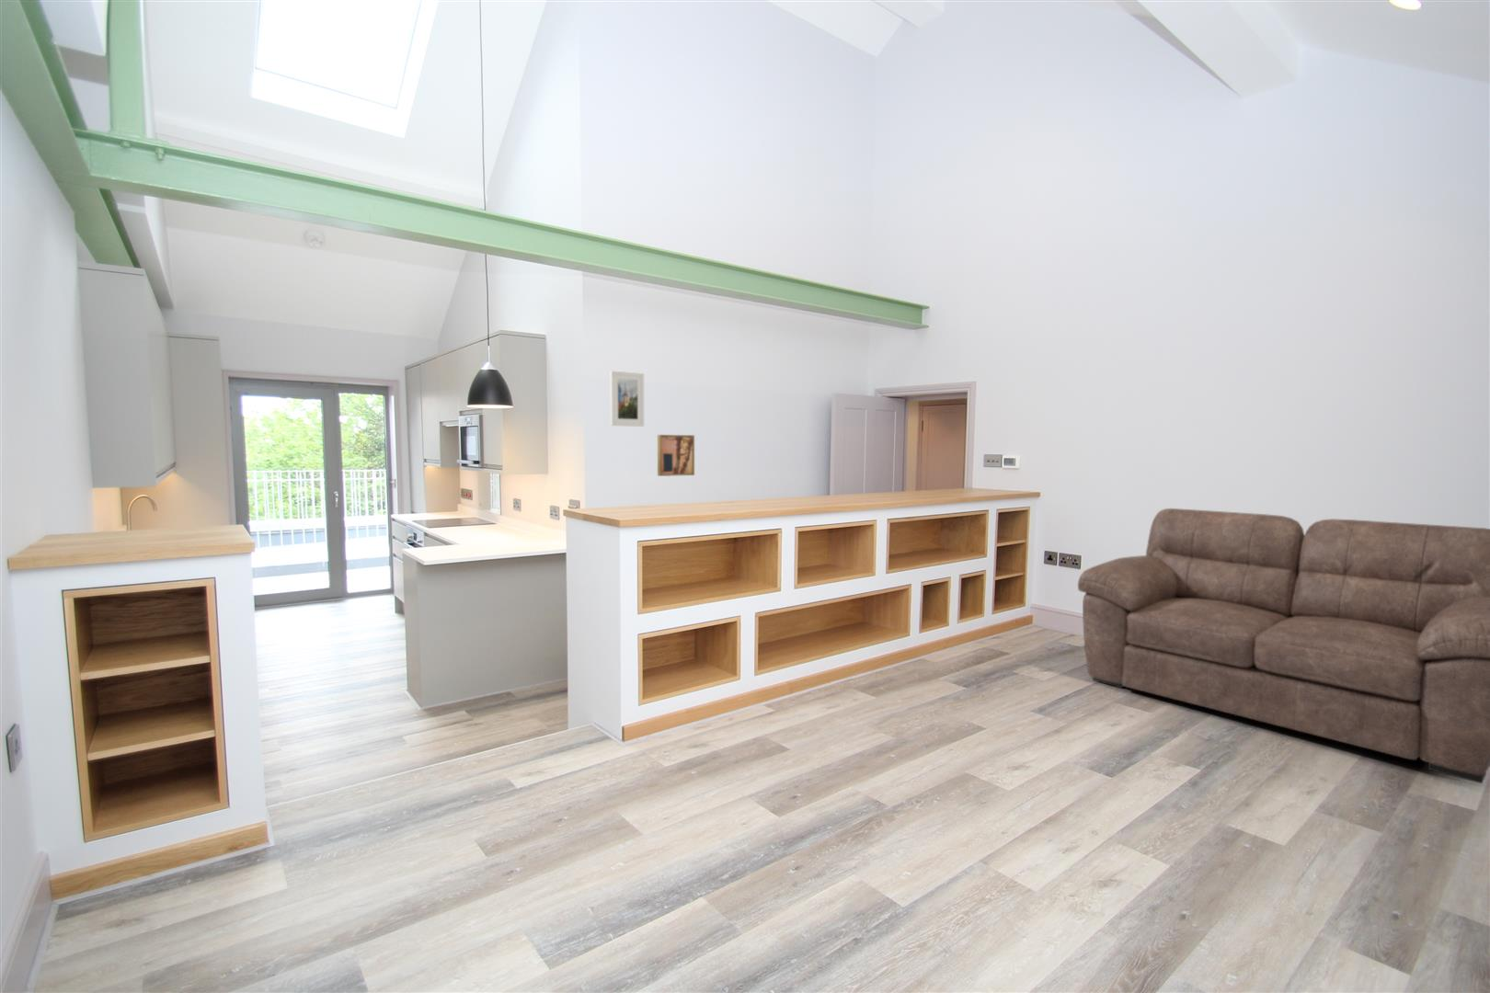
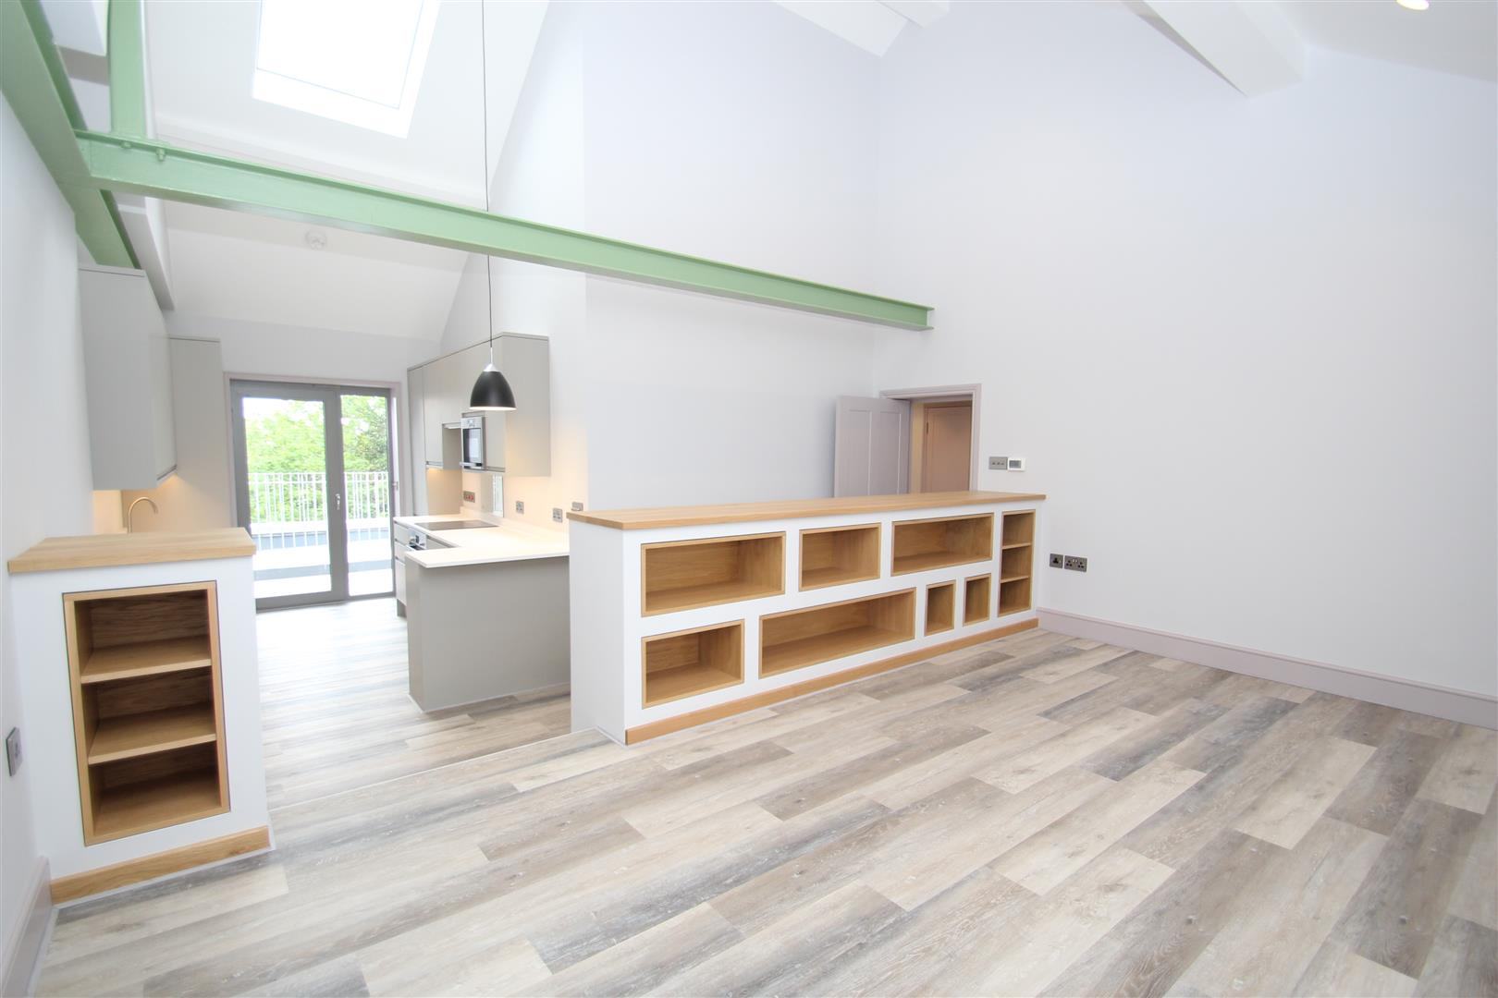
- wall art [656,434,695,478]
- sofa [1076,508,1490,785]
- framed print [610,370,645,428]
